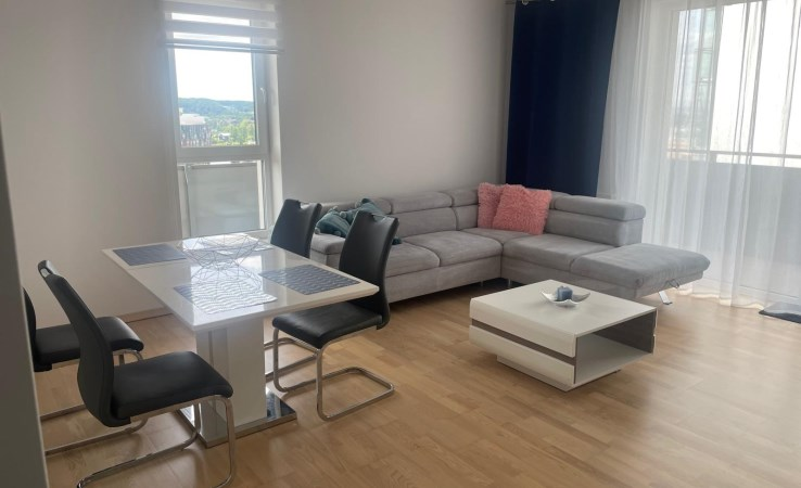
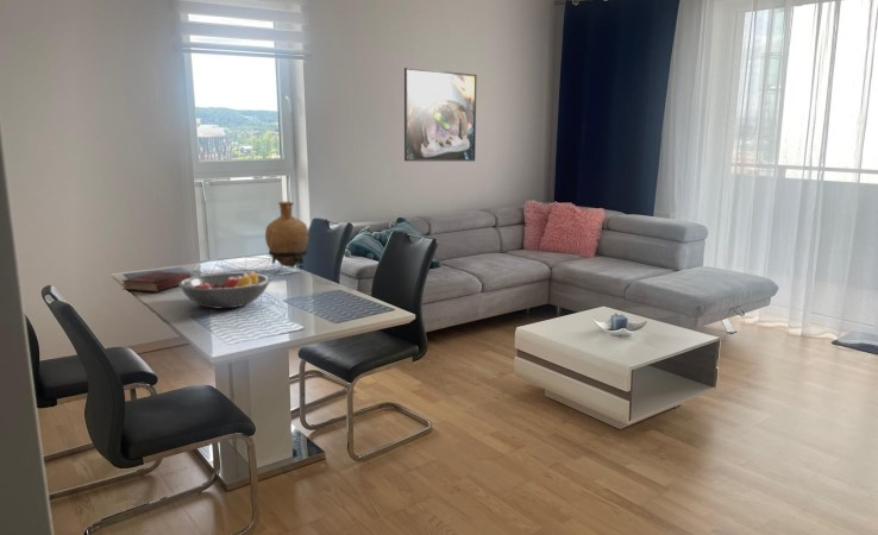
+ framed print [403,67,478,163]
+ vase [264,201,311,270]
+ fruit bowl [178,269,271,309]
+ hardback book [120,271,192,294]
